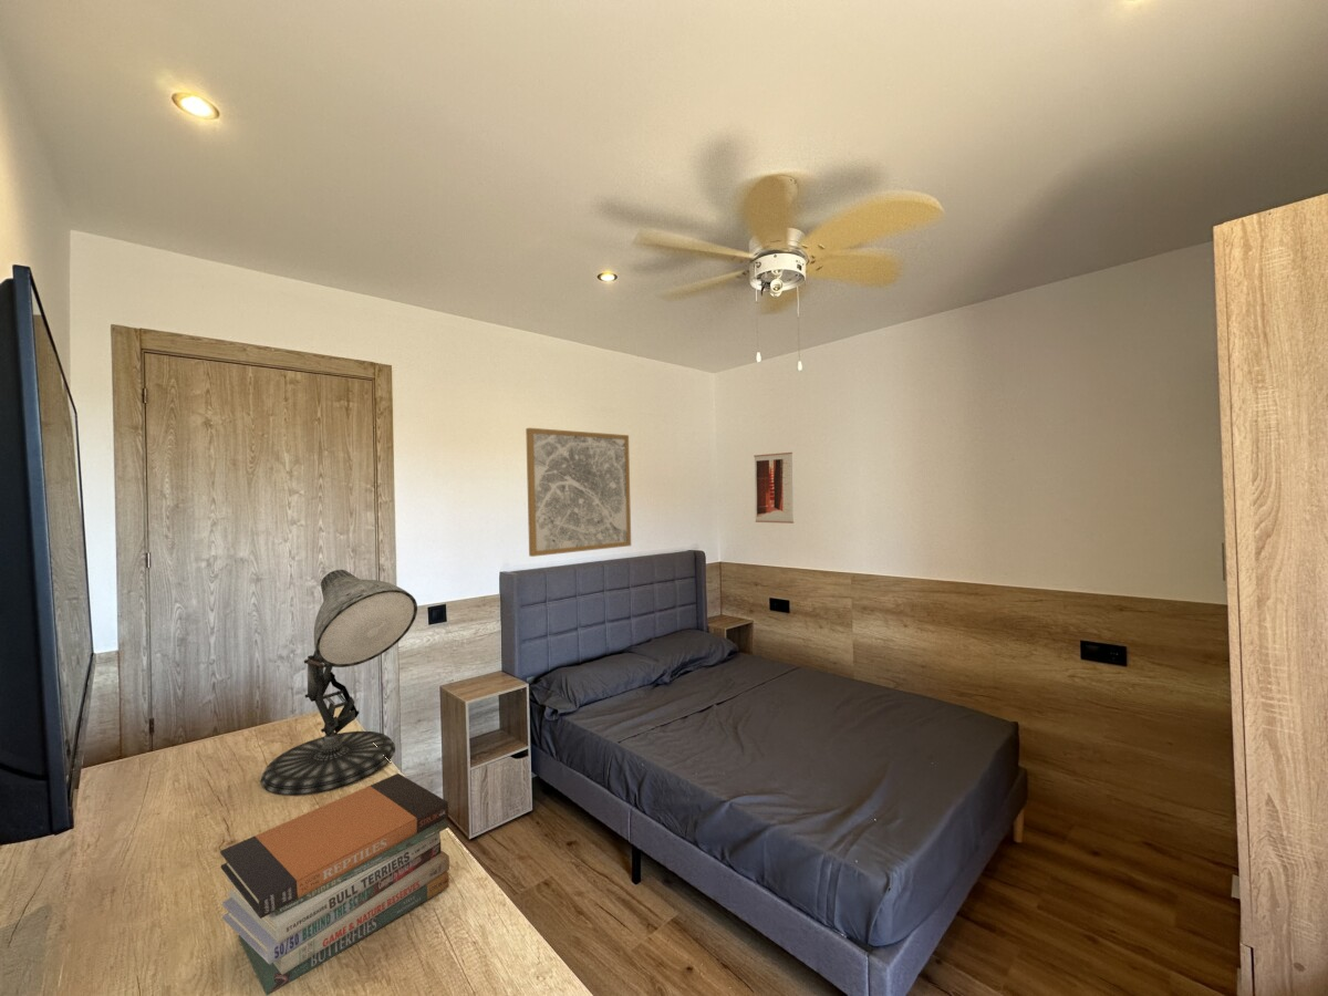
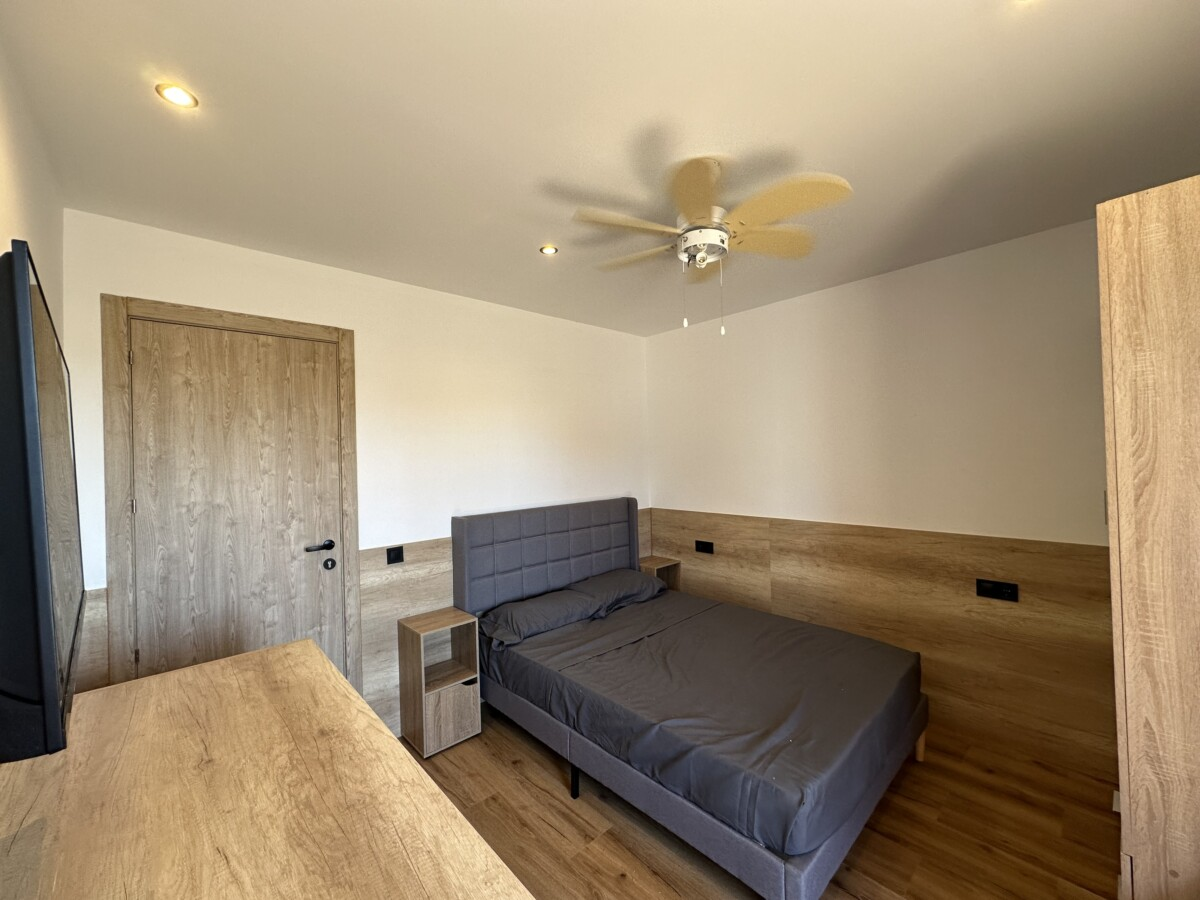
- book stack [219,772,450,996]
- wall art [753,452,795,525]
- desk lamp [260,569,418,796]
- wall art [525,427,632,558]
